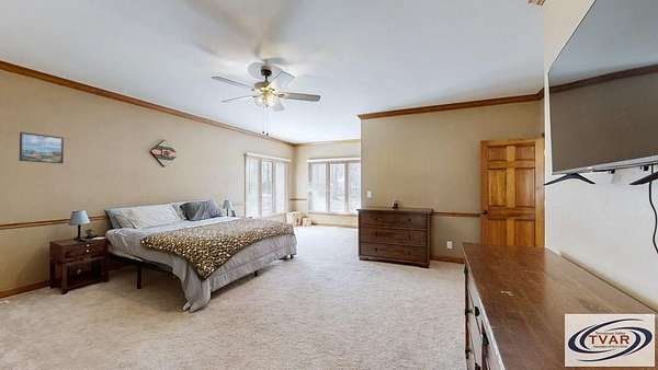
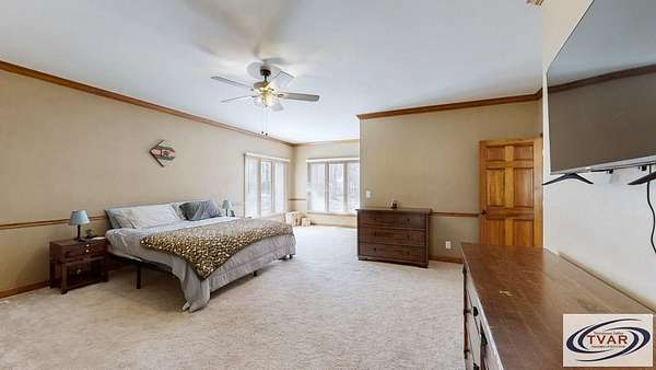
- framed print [19,131,65,164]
